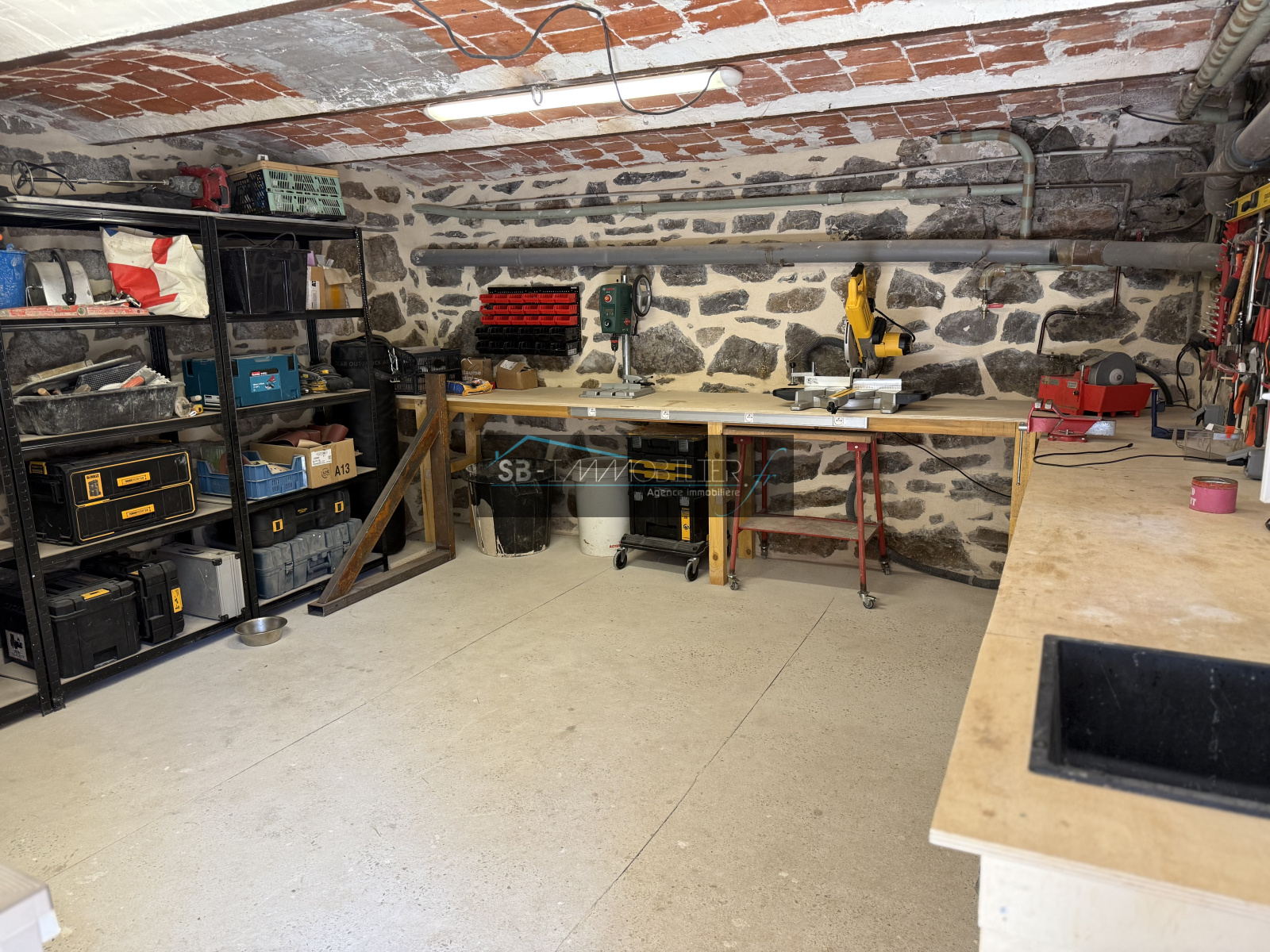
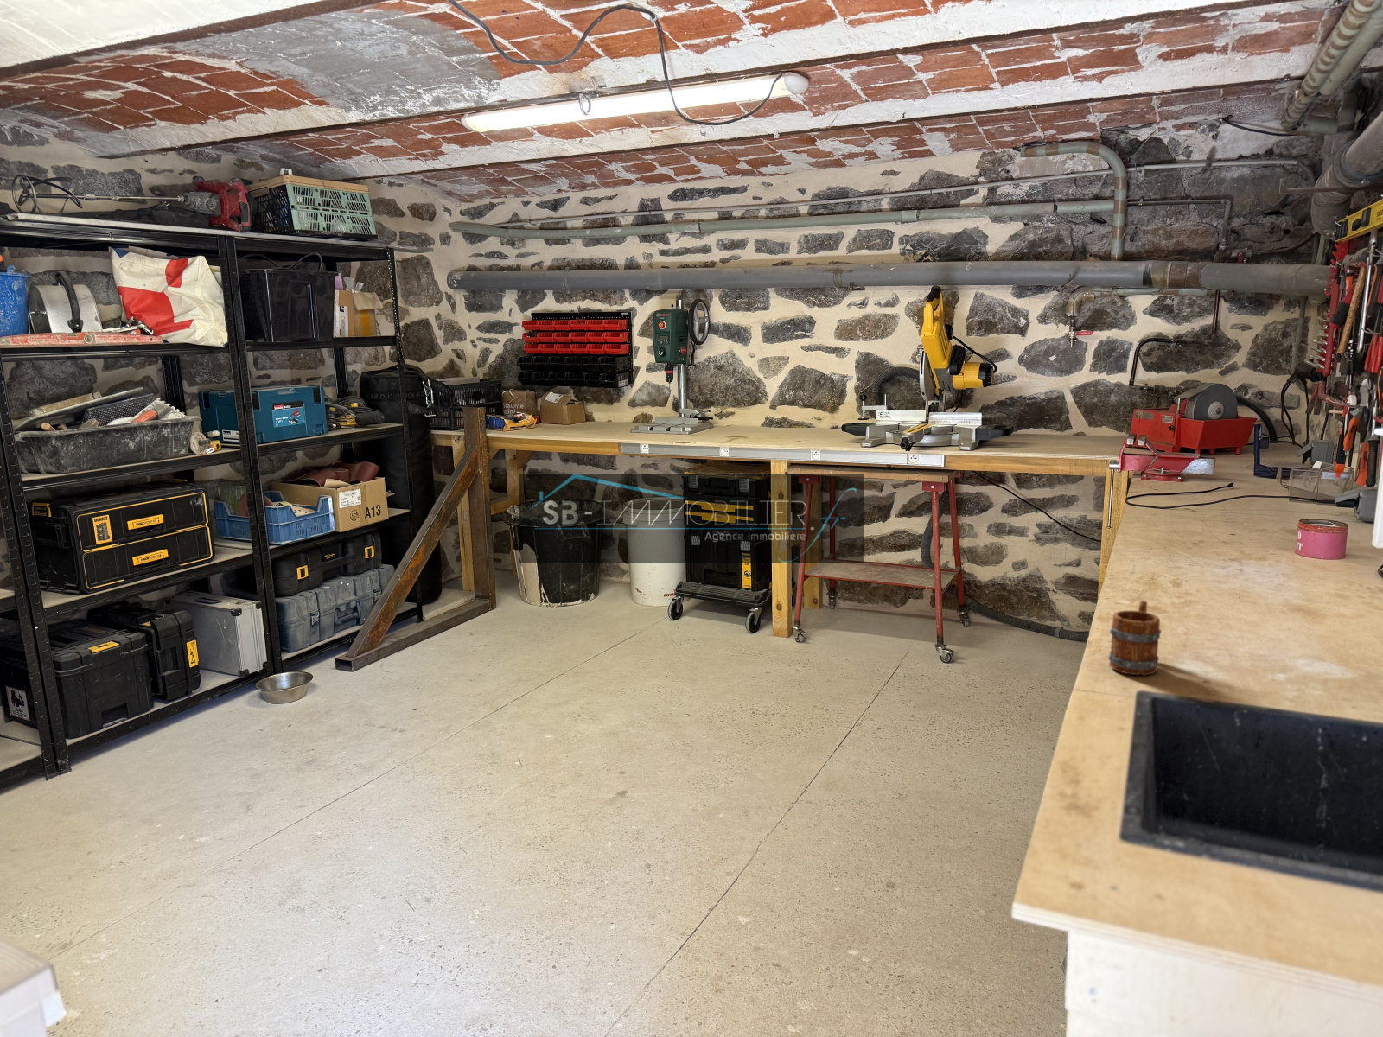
+ mug [1107,600,1162,675]
